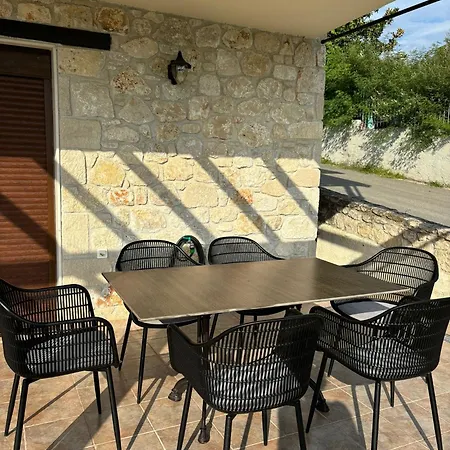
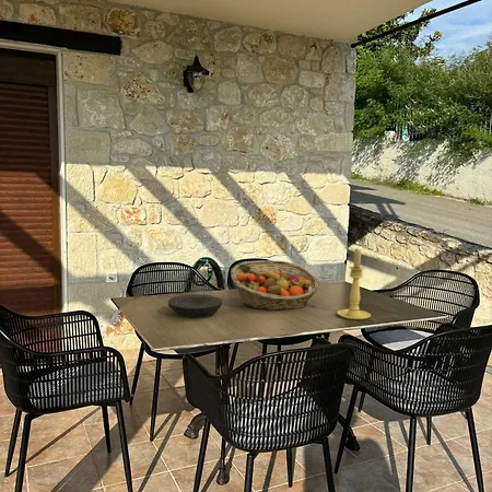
+ plate [167,293,223,319]
+ fruit basket [230,259,320,312]
+ candle holder [336,248,372,320]
